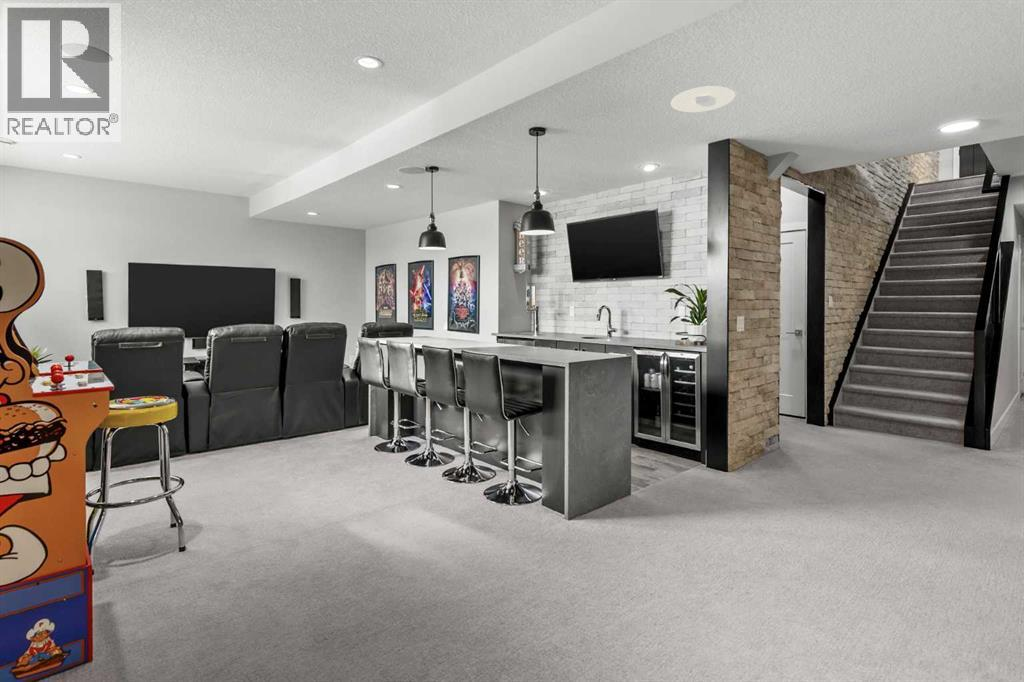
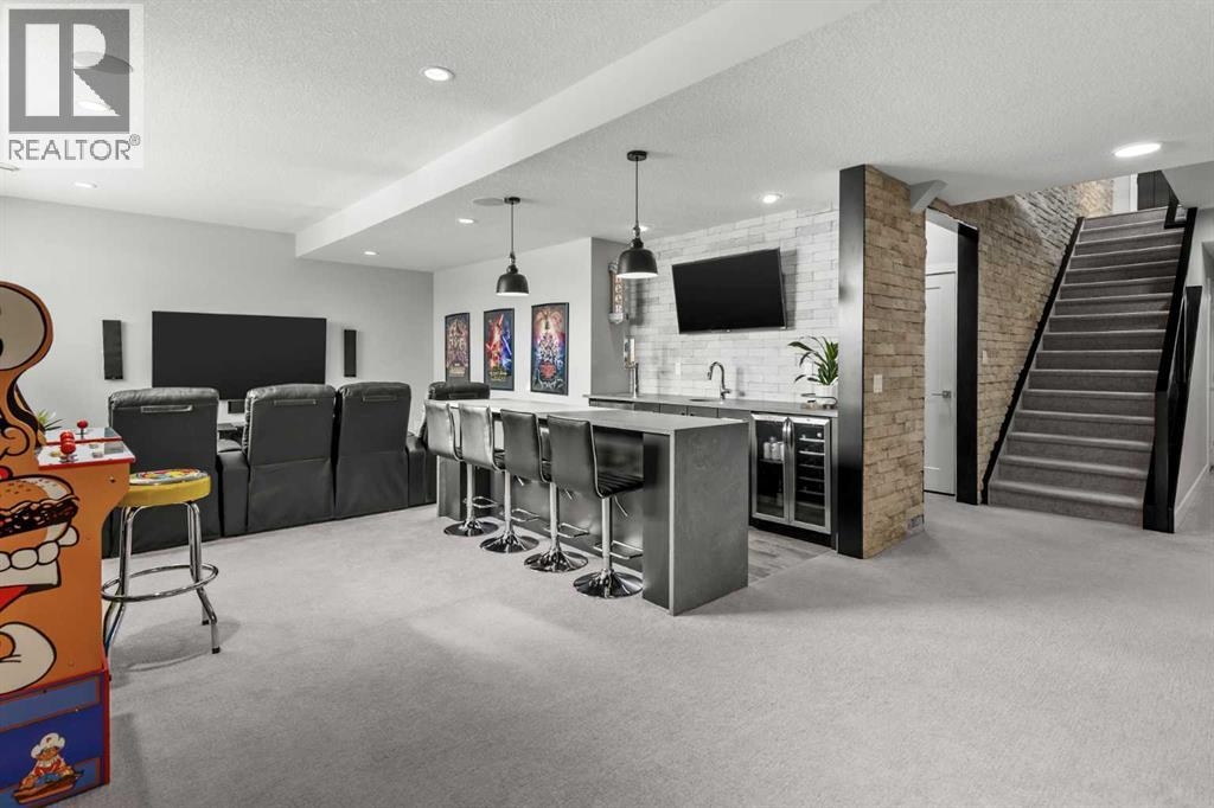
- recessed light [670,85,736,113]
